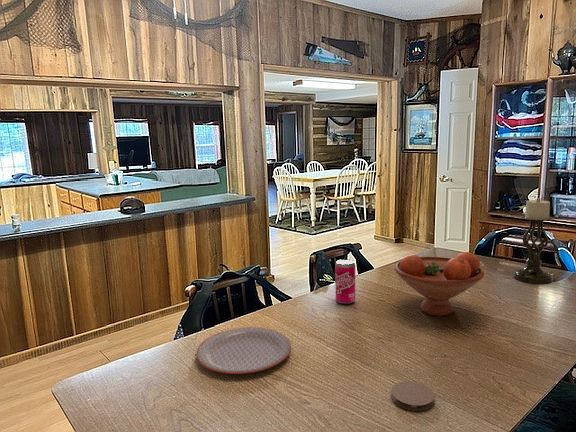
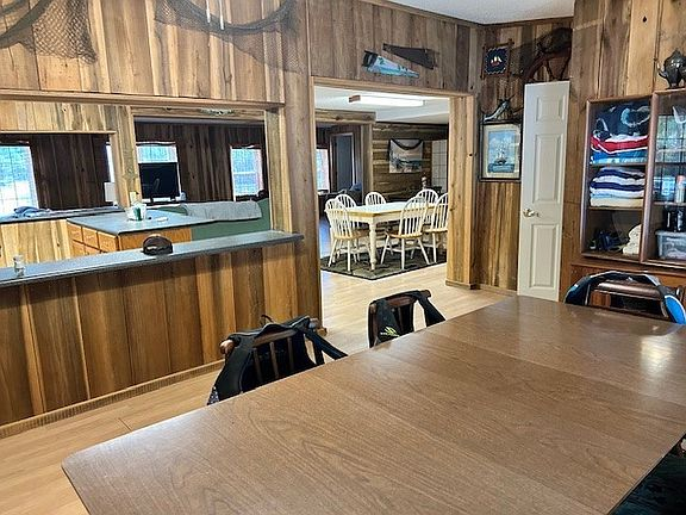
- candle holder [512,197,555,285]
- beverage can [334,258,356,305]
- fruit bowl [393,251,485,317]
- plate [195,326,292,375]
- coaster [390,380,436,412]
